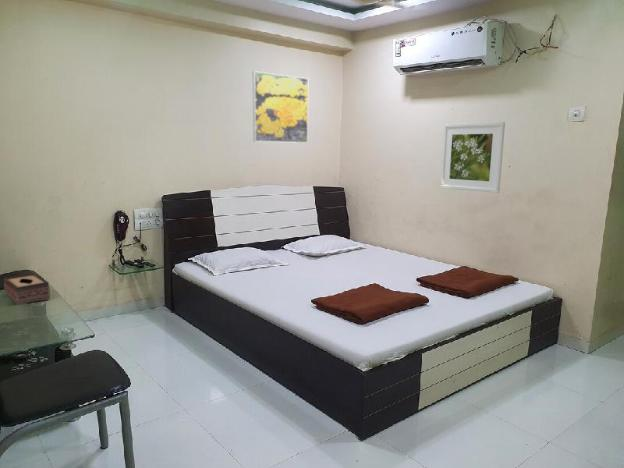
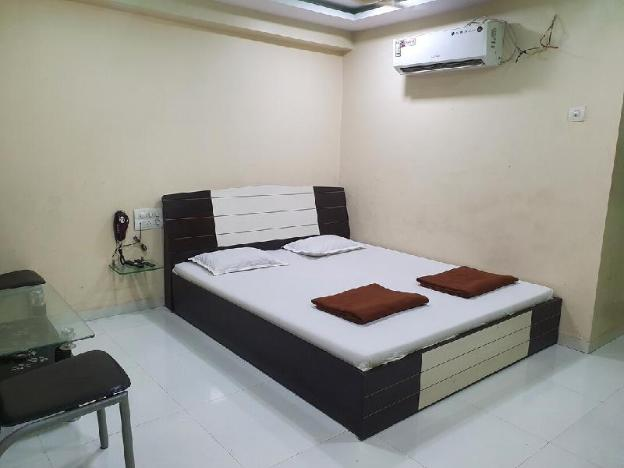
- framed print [439,121,506,194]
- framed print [252,70,309,144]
- tissue box [3,273,51,306]
